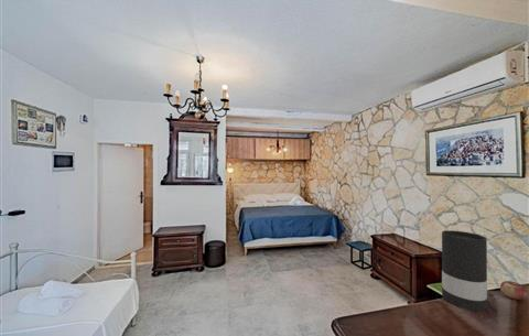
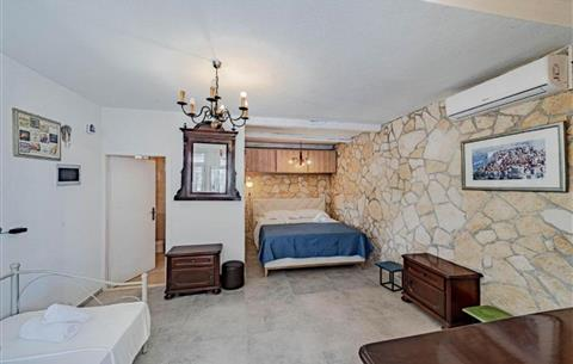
- apple [499,279,528,301]
- vase [441,229,488,312]
